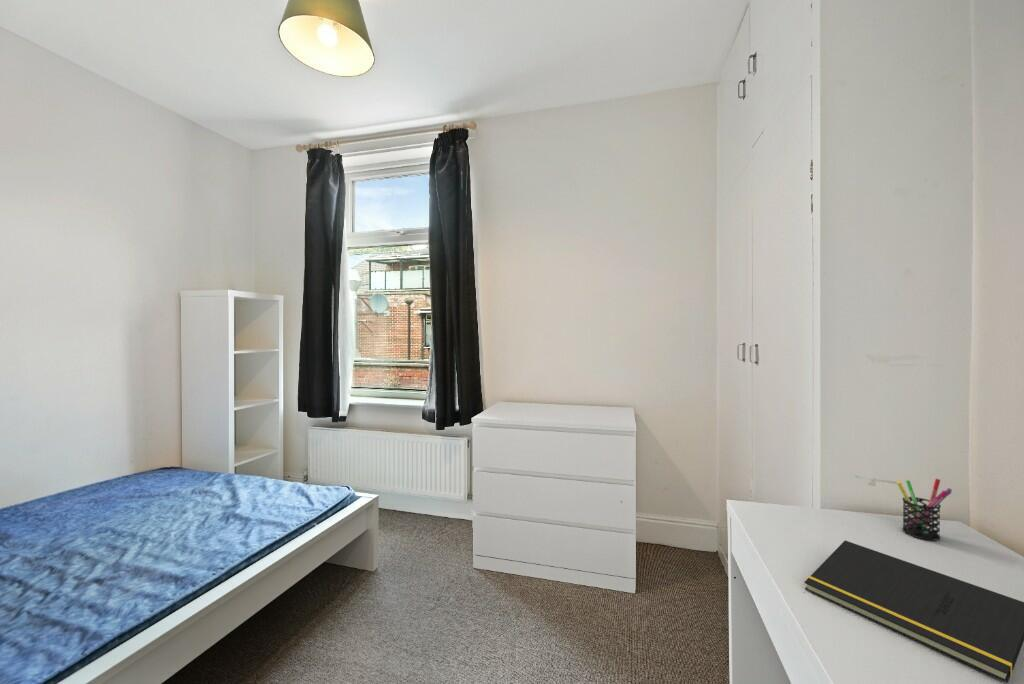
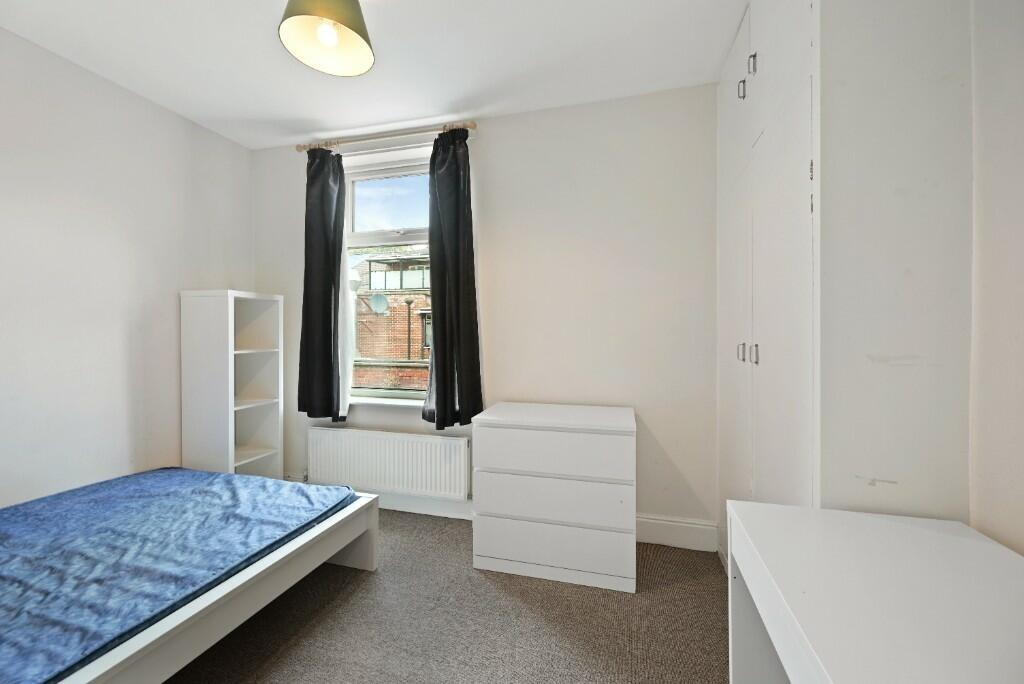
- pen holder [895,478,953,541]
- notepad [803,539,1024,684]
